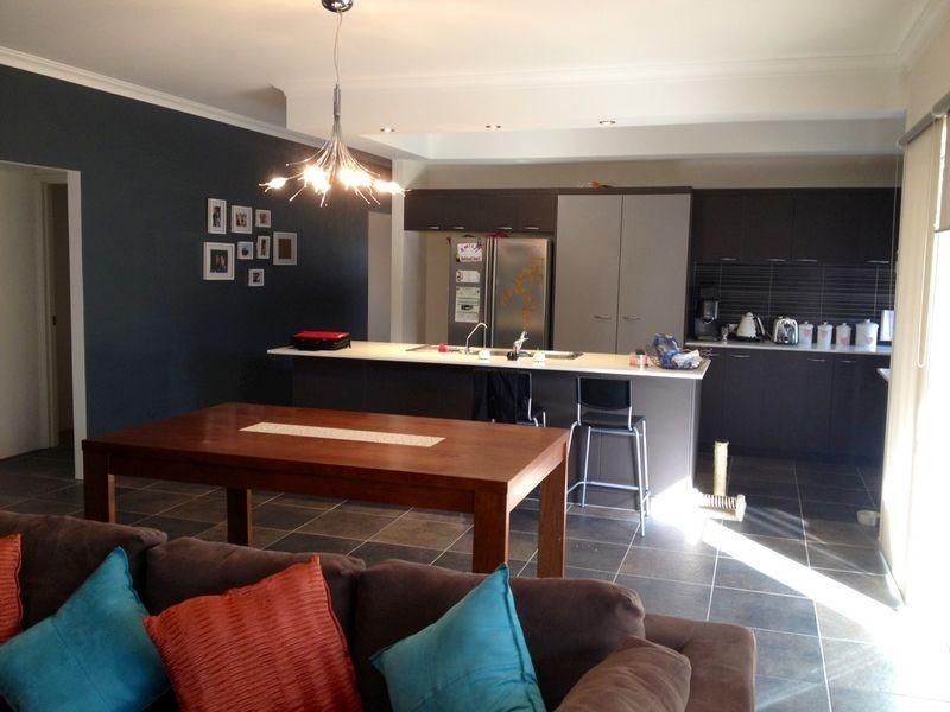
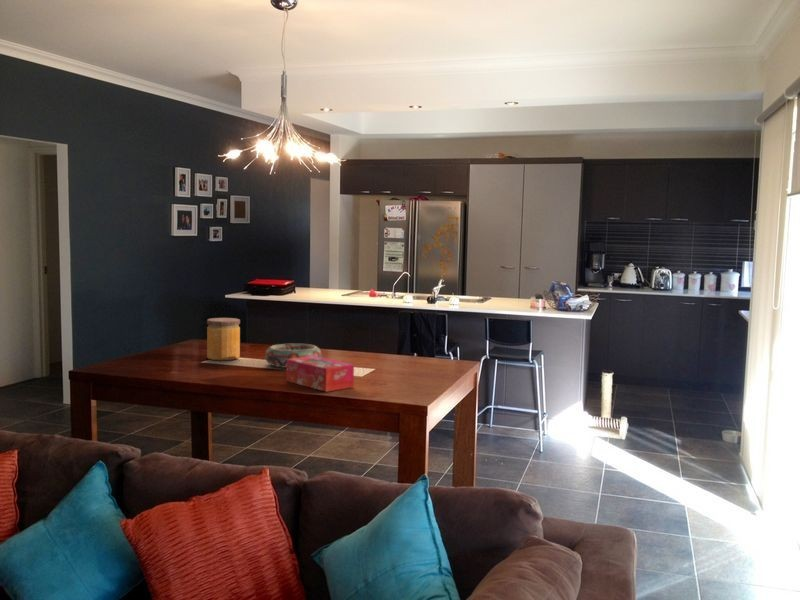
+ tissue box [285,356,355,393]
+ jar [206,317,241,361]
+ decorative bowl [264,343,323,369]
